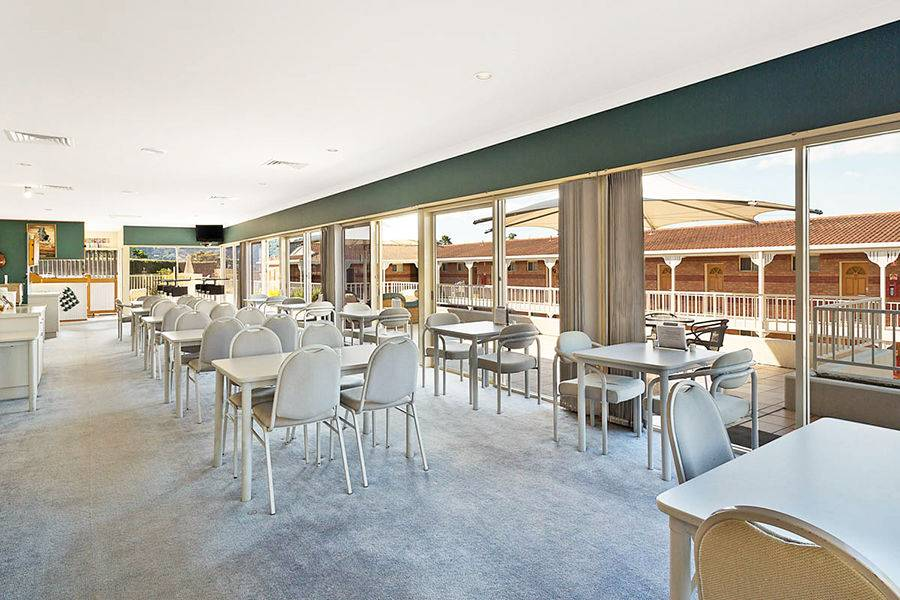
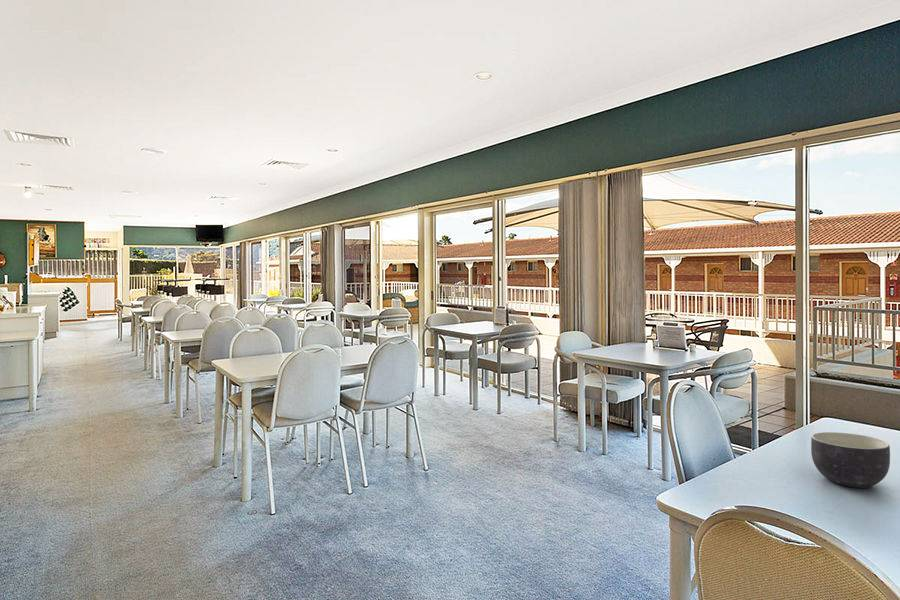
+ bowl [810,431,891,488]
